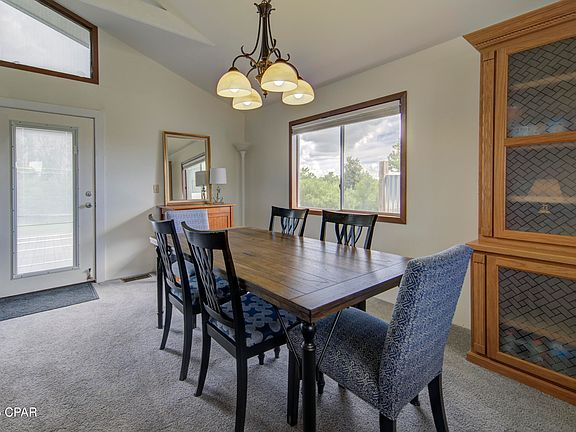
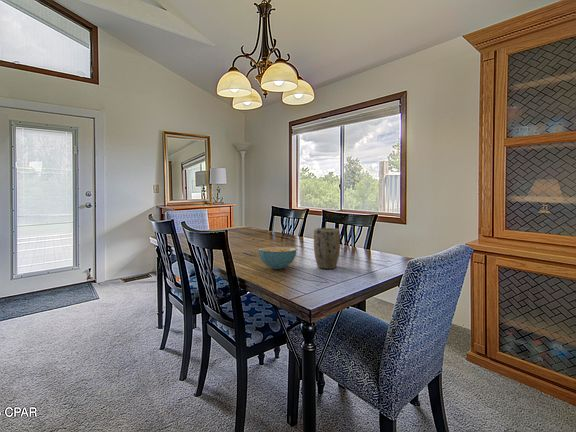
+ cereal bowl [258,246,297,270]
+ plant pot [313,227,341,270]
